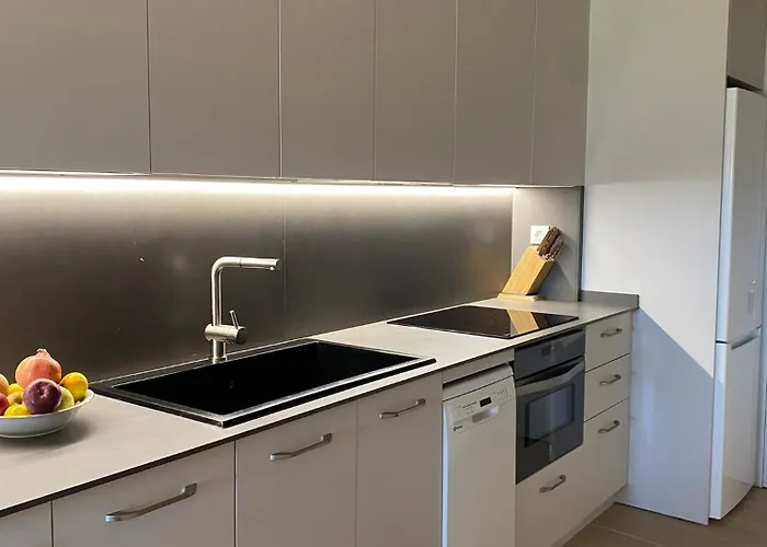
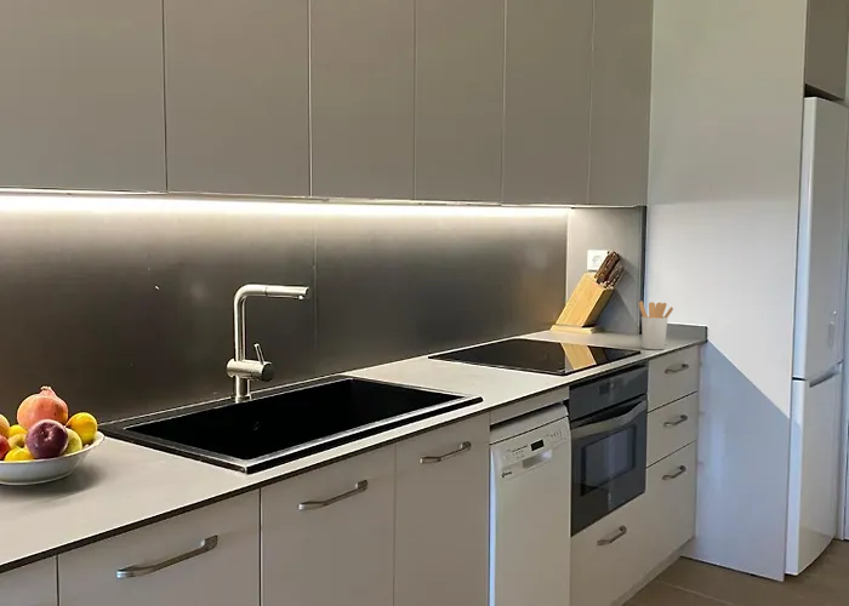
+ utensil holder [638,299,674,350]
